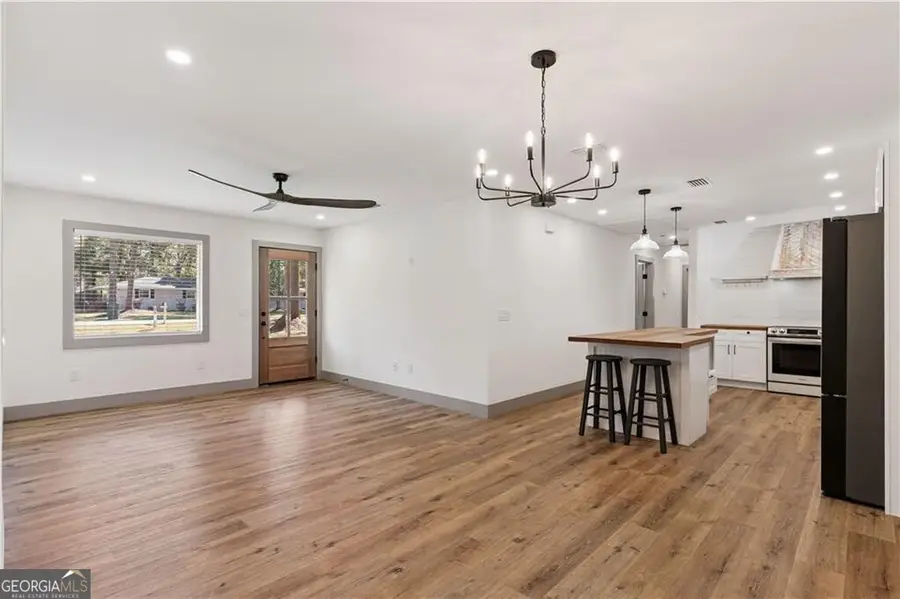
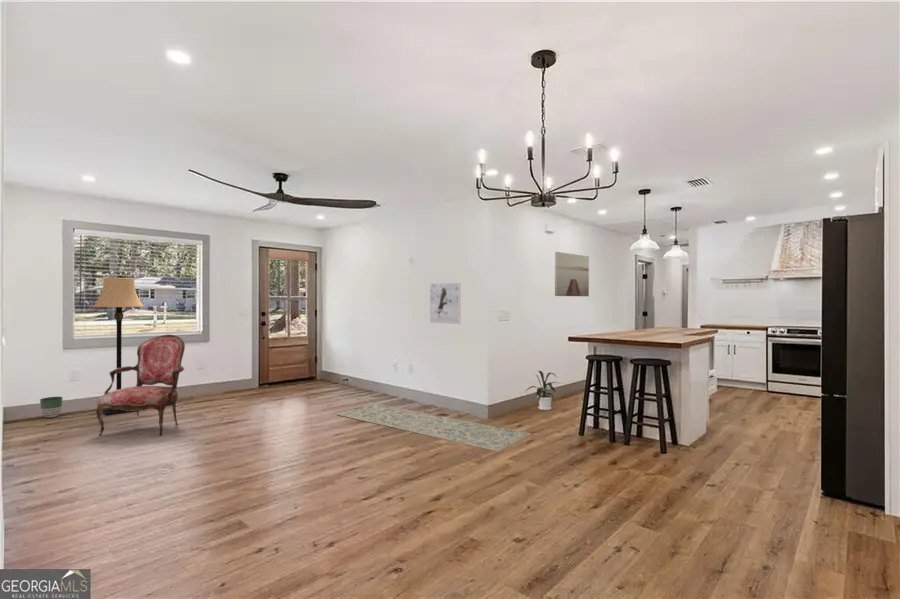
+ planter [39,396,64,419]
+ wall art [554,251,590,297]
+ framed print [429,282,461,325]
+ rug [335,403,533,452]
+ house plant [524,370,561,411]
+ armchair [95,334,186,437]
+ lamp [92,277,145,417]
